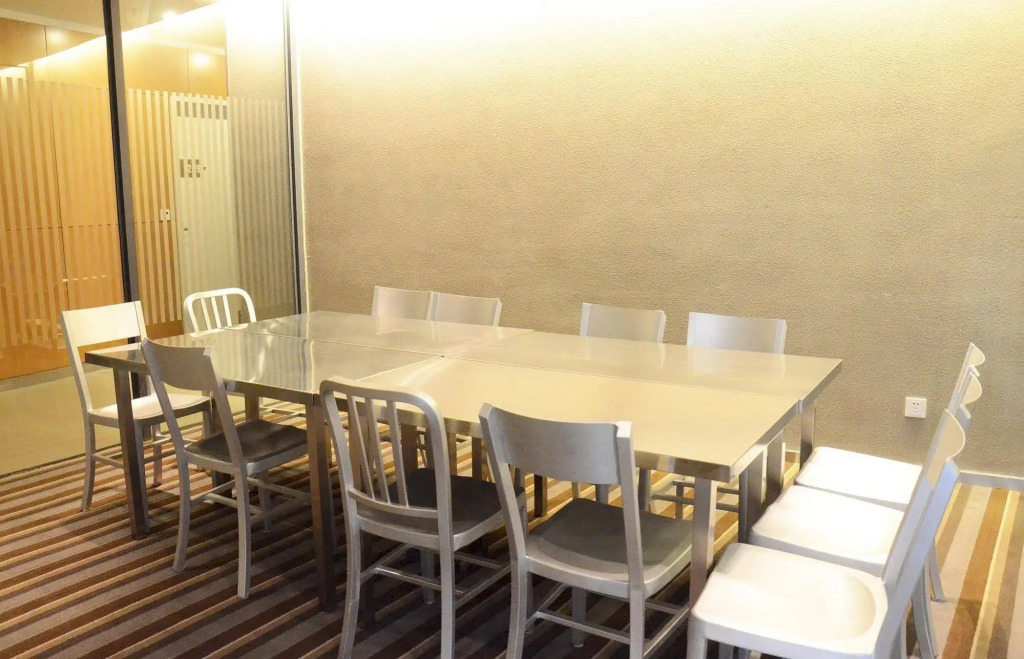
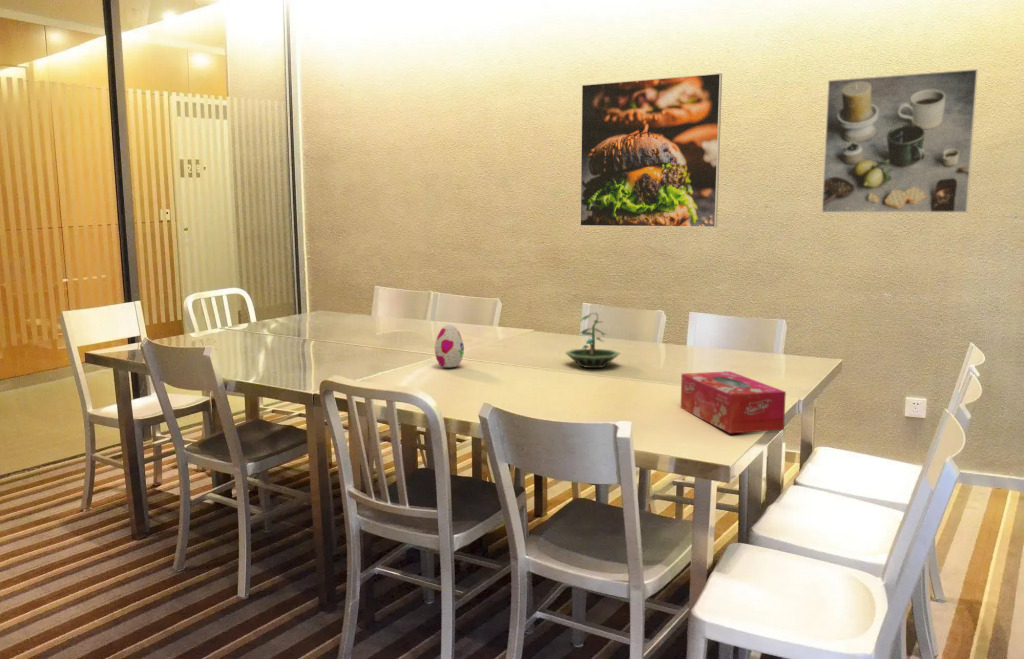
+ decorative egg [434,324,465,368]
+ terrarium [564,312,621,369]
+ tissue box [680,370,787,434]
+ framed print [579,72,723,228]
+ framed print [821,68,979,214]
